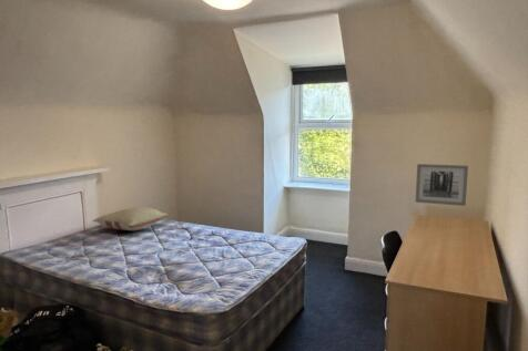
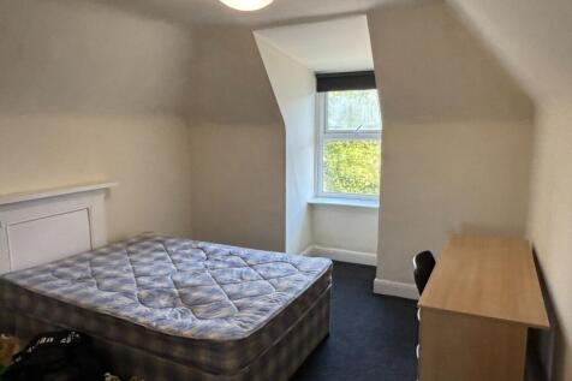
- wall art [415,163,469,207]
- pillow [91,206,169,231]
